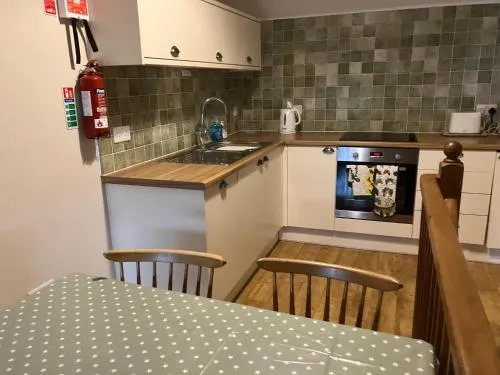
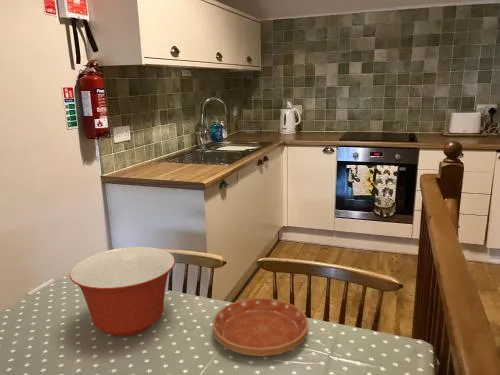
+ saucer [212,297,309,357]
+ mixing bowl [69,246,176,337]
